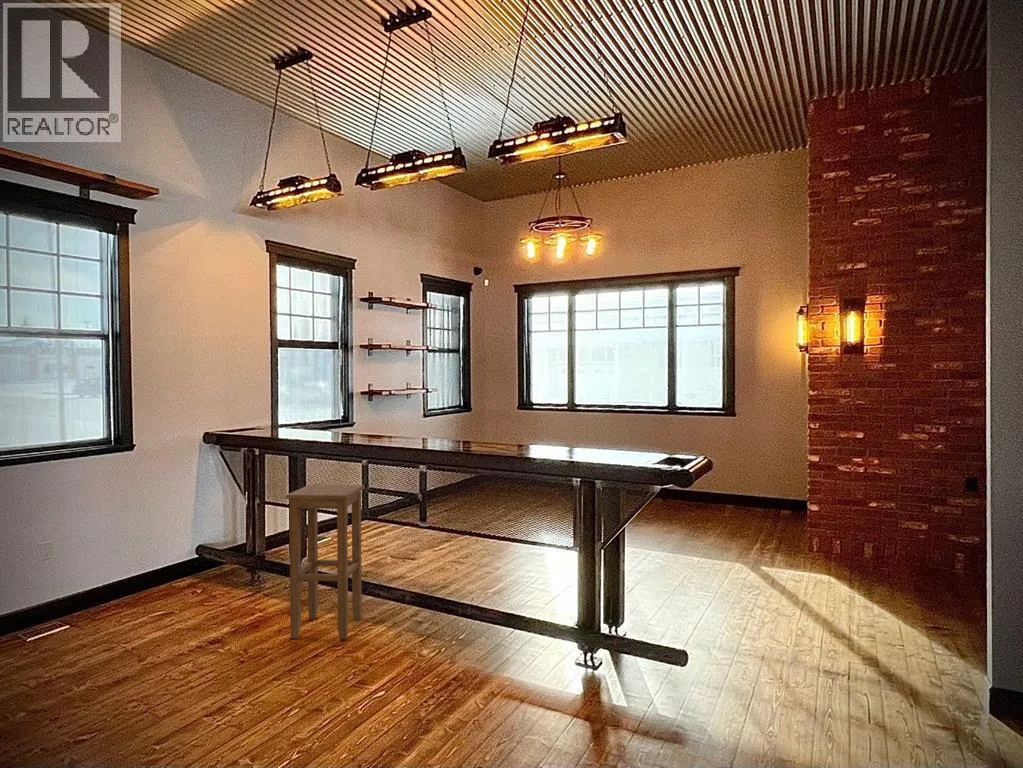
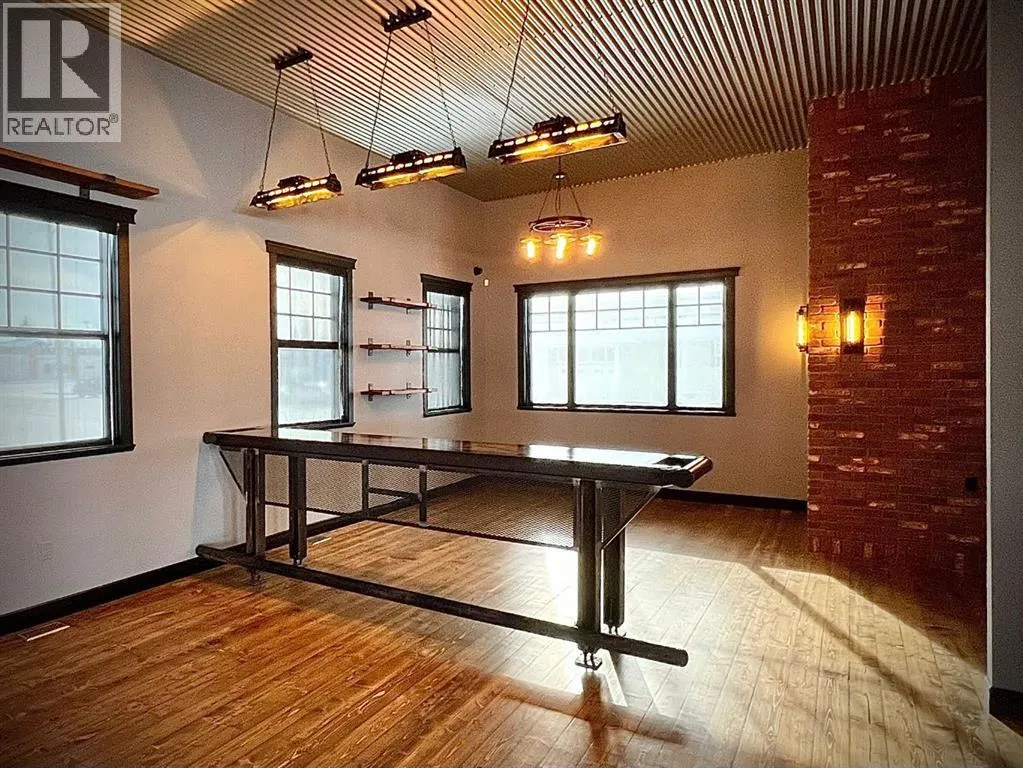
- stool [285,484,365,640]
